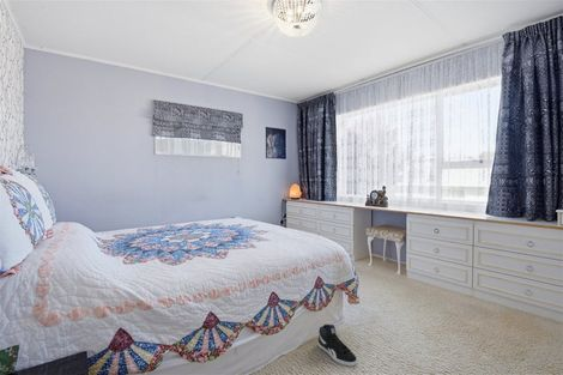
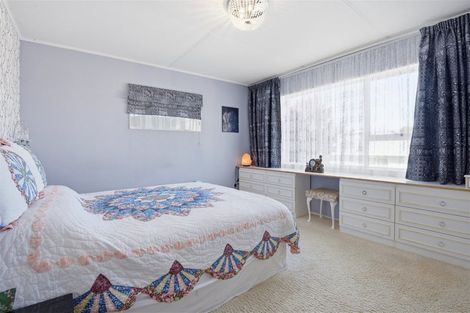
- sneaker [317,323,358,367]
